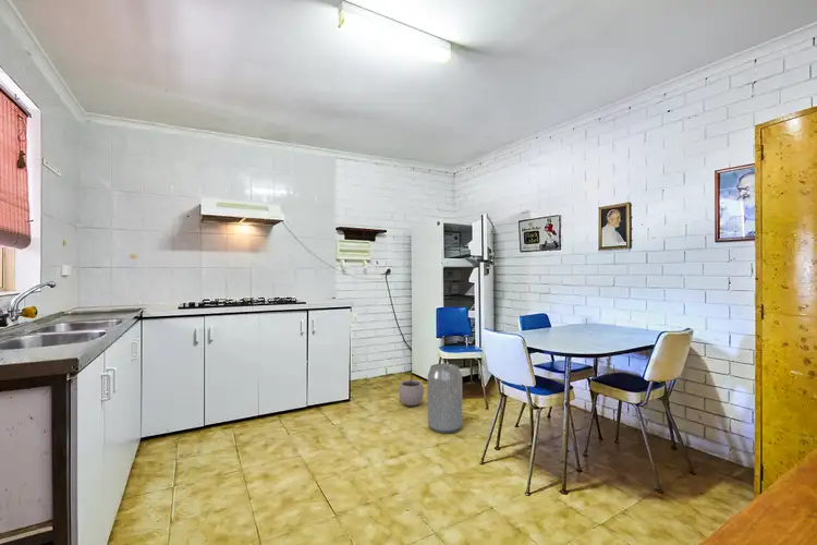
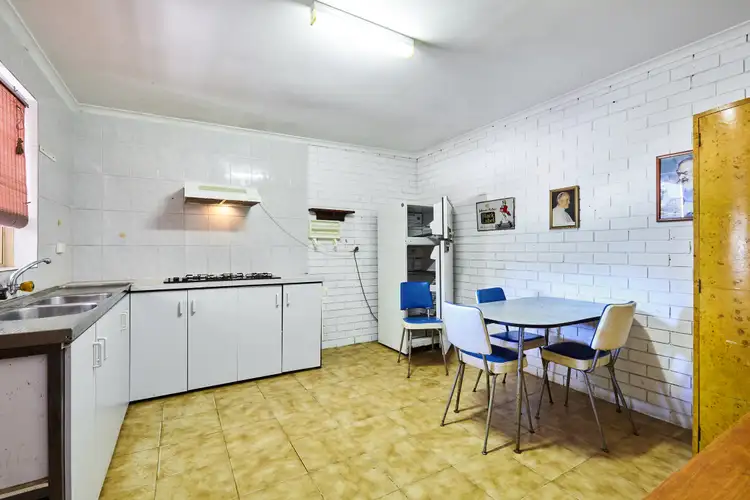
- plant pot [398,373,425,407]
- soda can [427,363,463,434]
